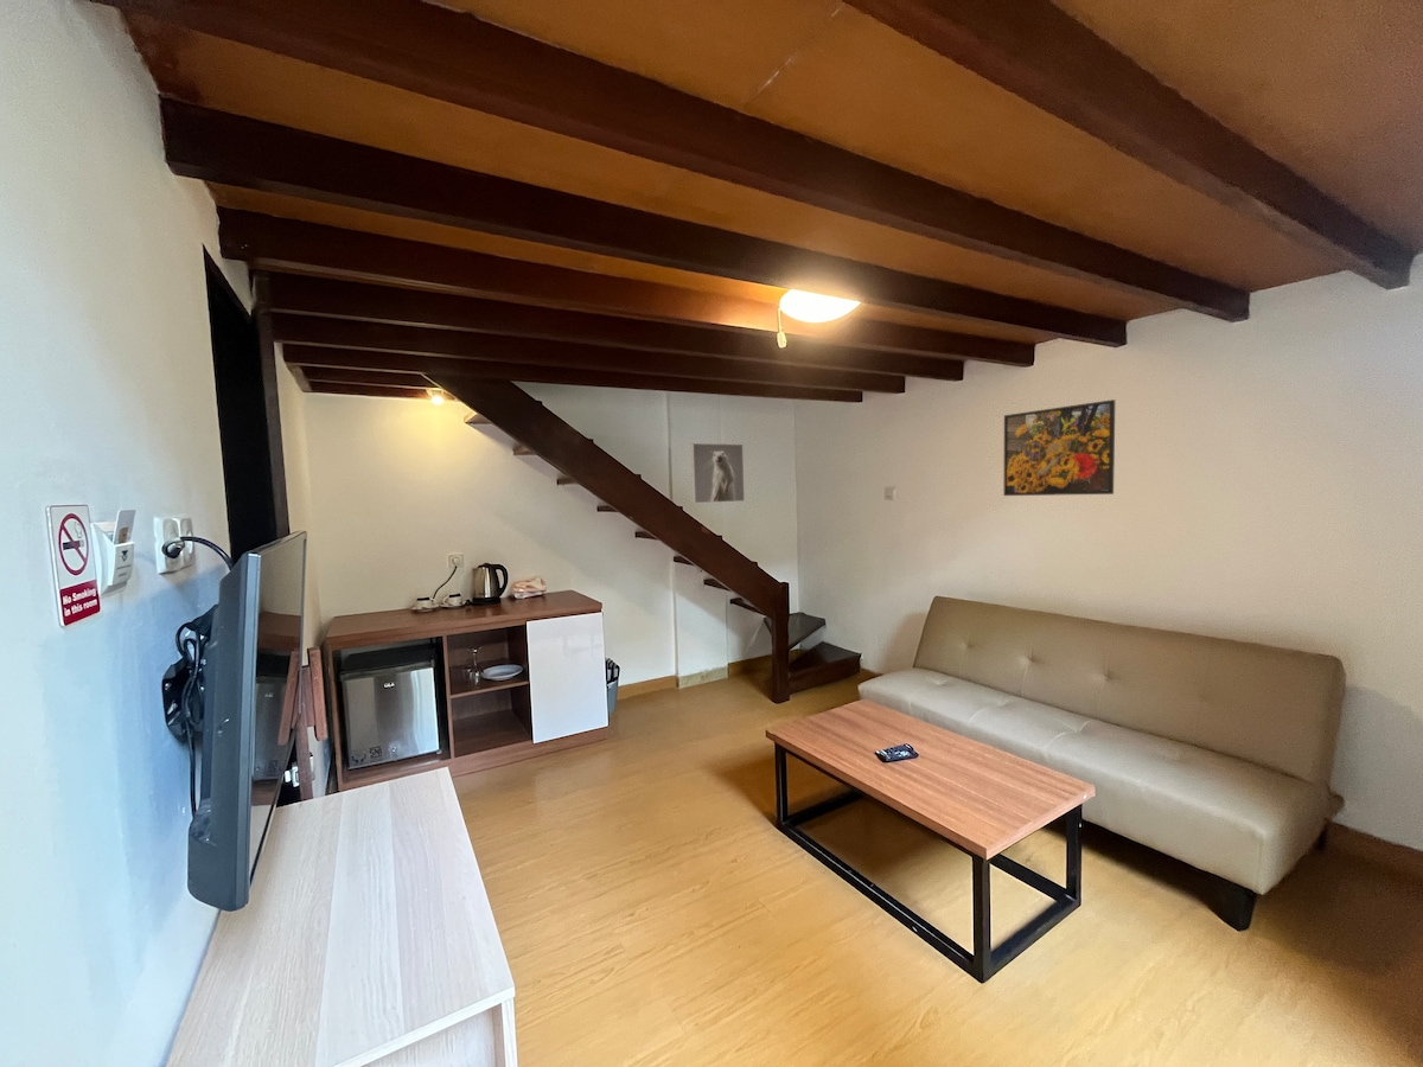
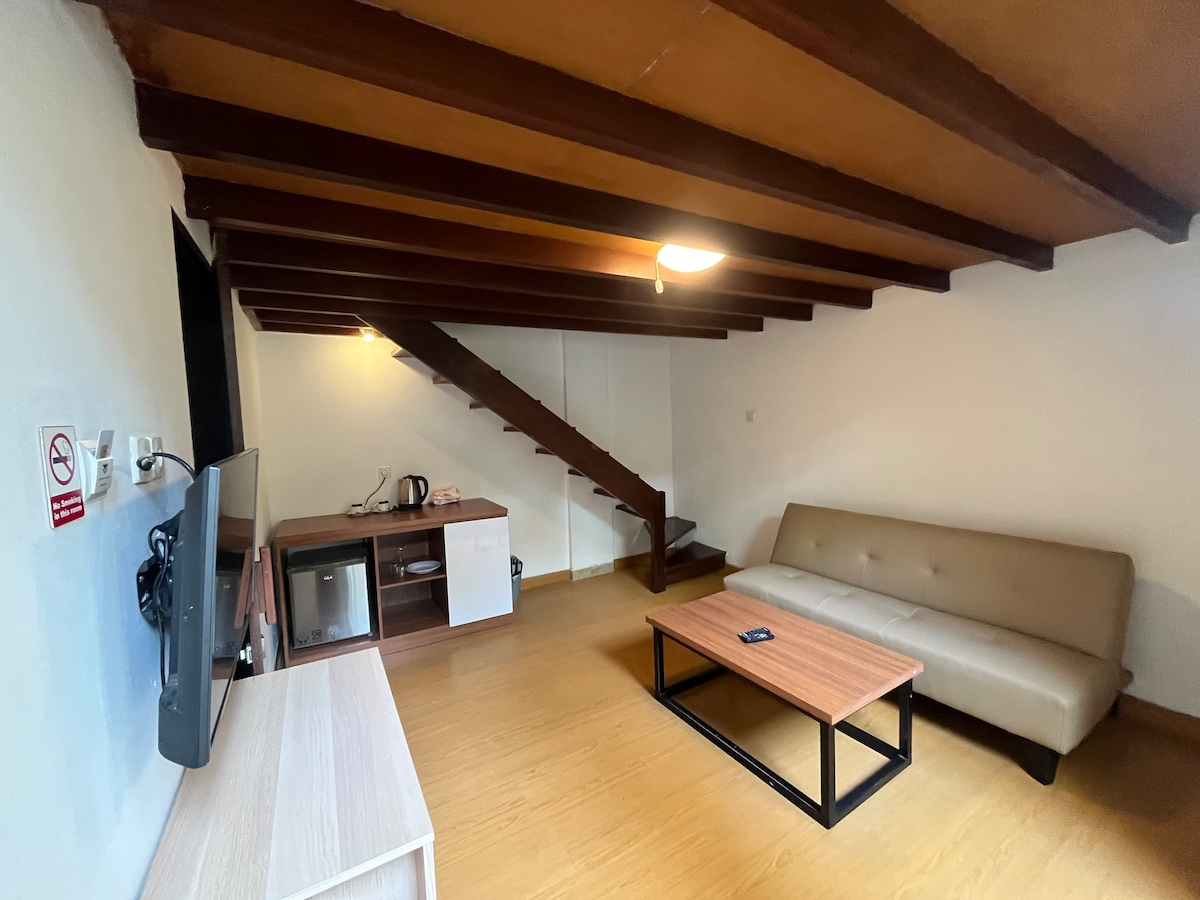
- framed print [1002,398,1116,497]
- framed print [690,442,746,504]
